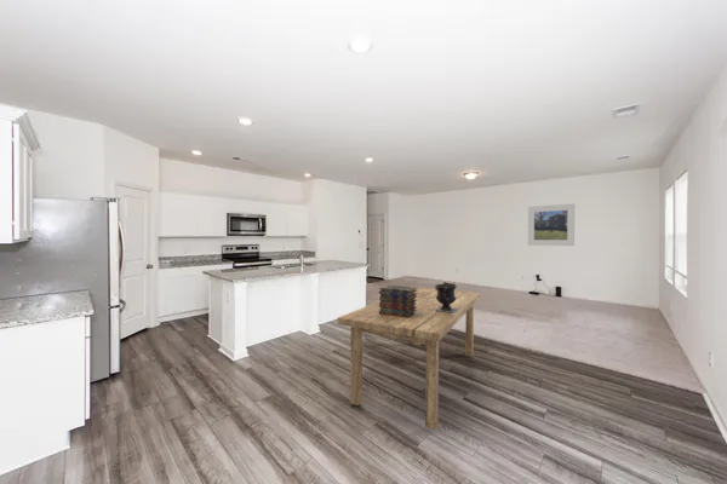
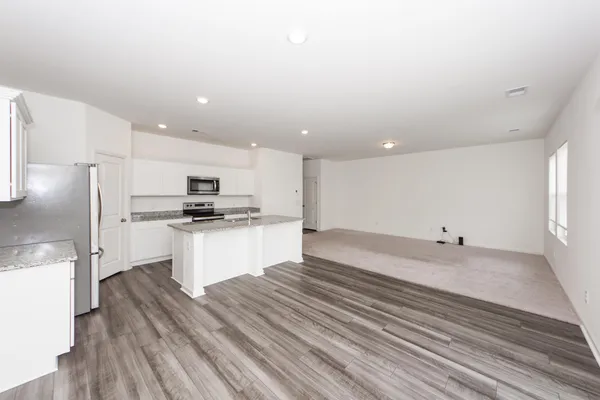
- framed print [527,202,576,247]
- book stack [378,284,418,318]
- decorative urn [434,281,458,313]
- dining table [336,287,481,431]
